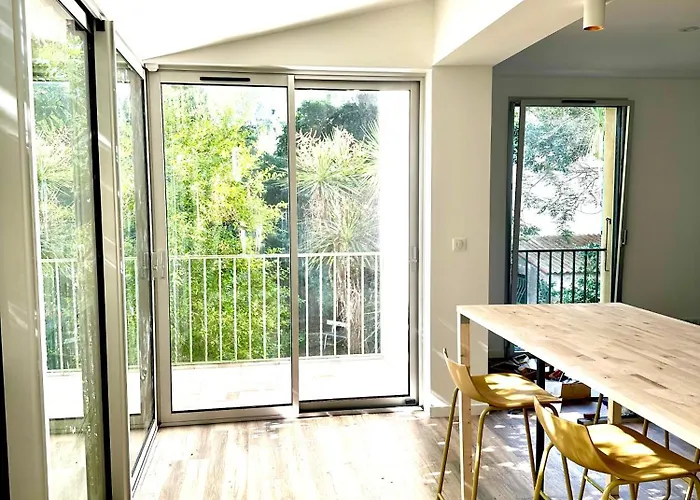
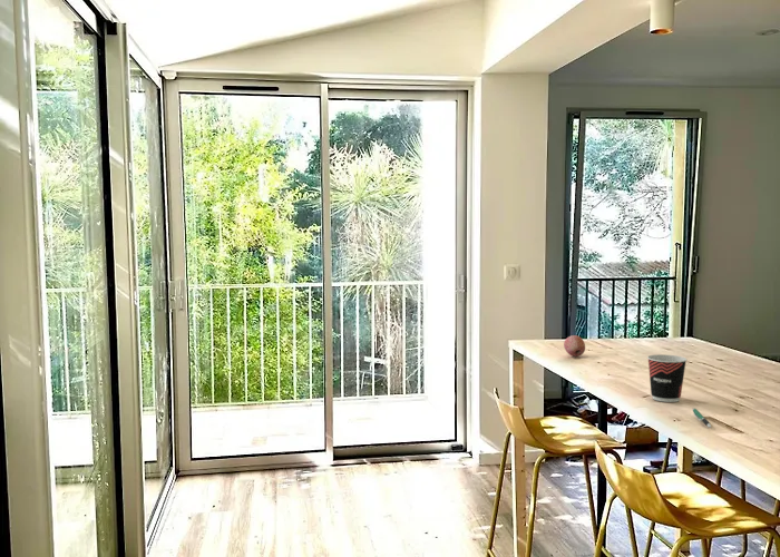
+ cup [646,353,688,403]
+ fruit [563,334,586,358]
+ pen [691,407,712,429]
